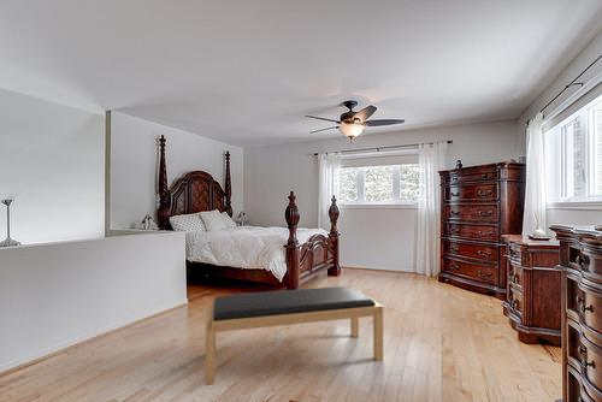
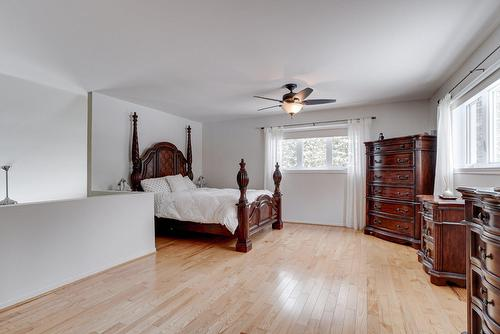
- bench [205,285,384,386]
